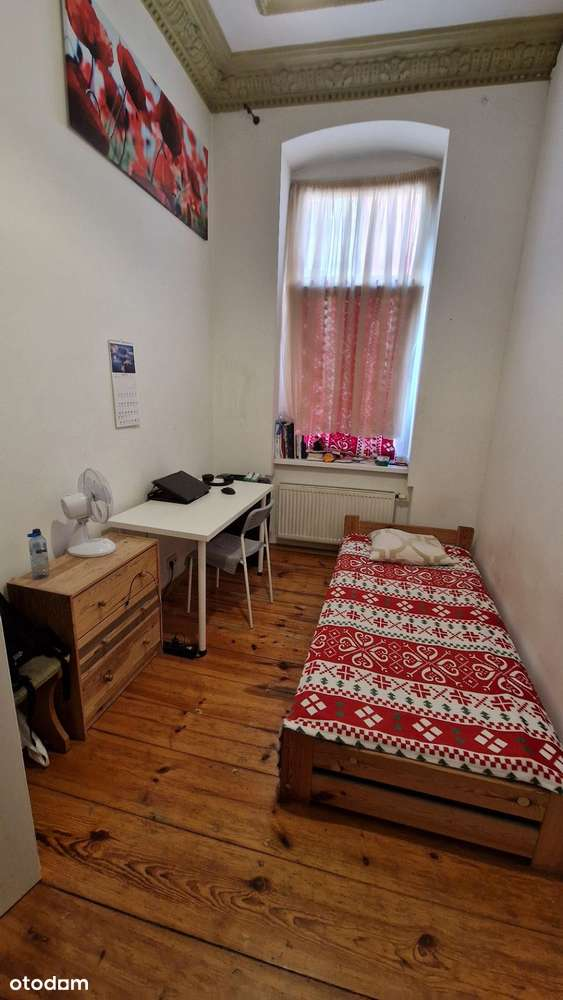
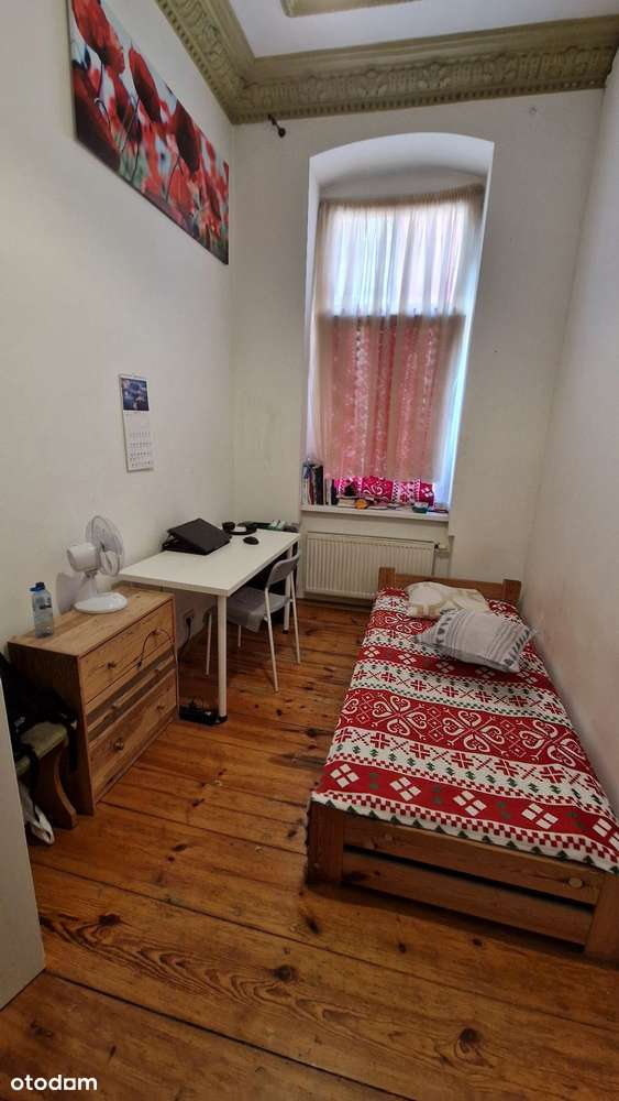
+ decorative pillow [409,608,541,674]
